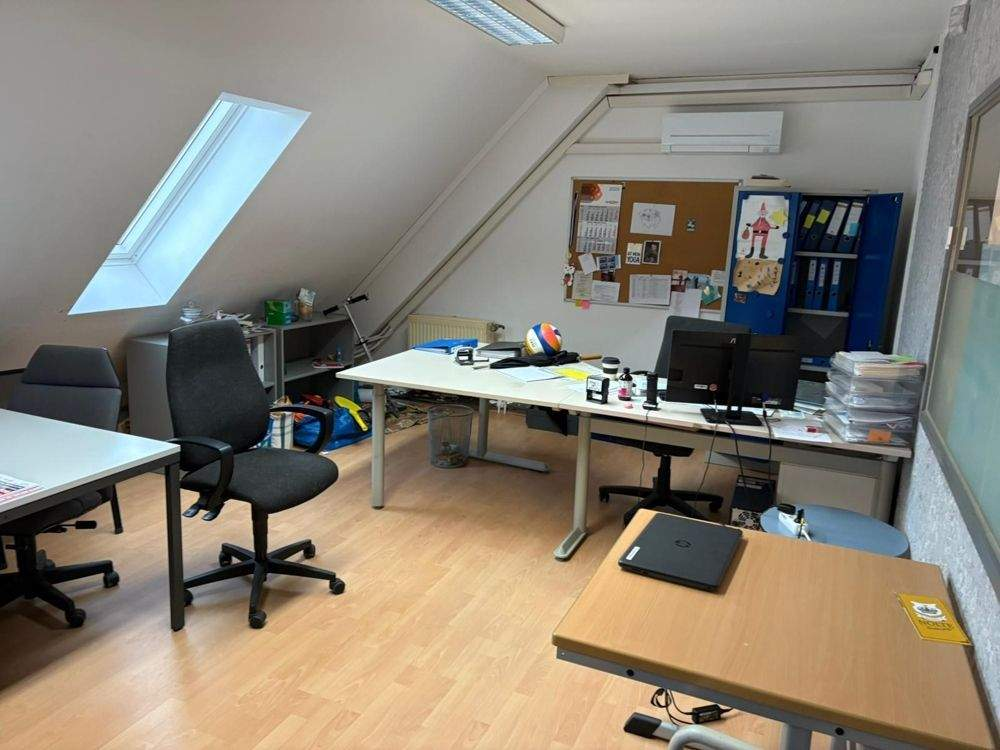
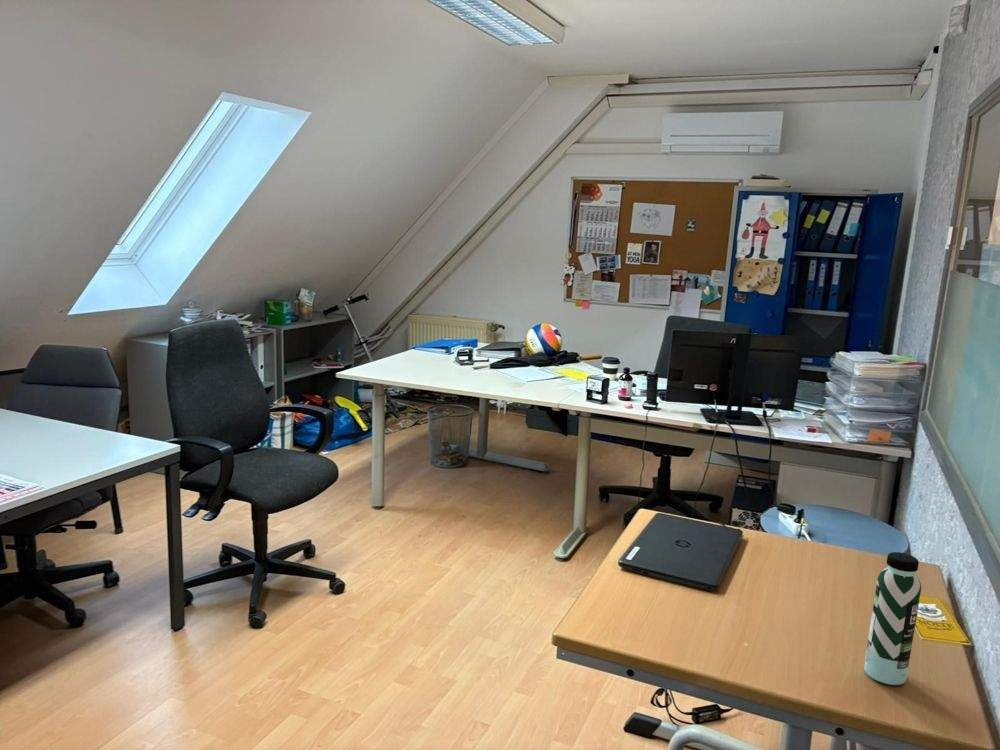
+ water bottle [863,551,922,686]
